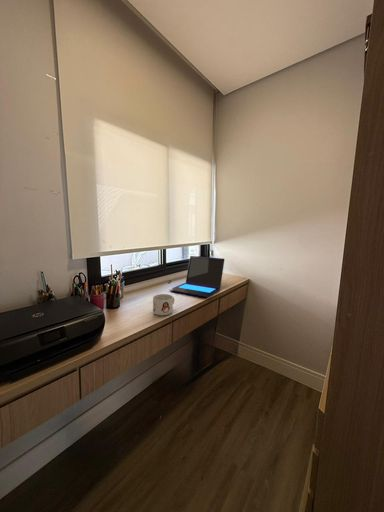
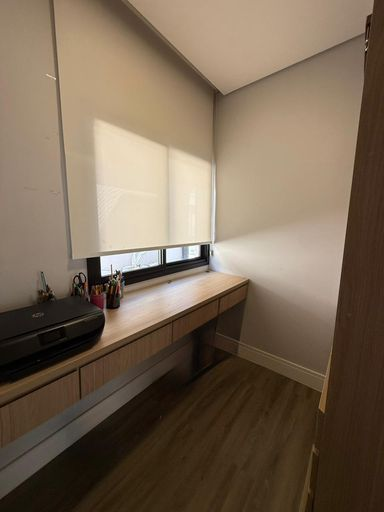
- laptop [168,255,225,298]
- mug [152,293,176,316]
